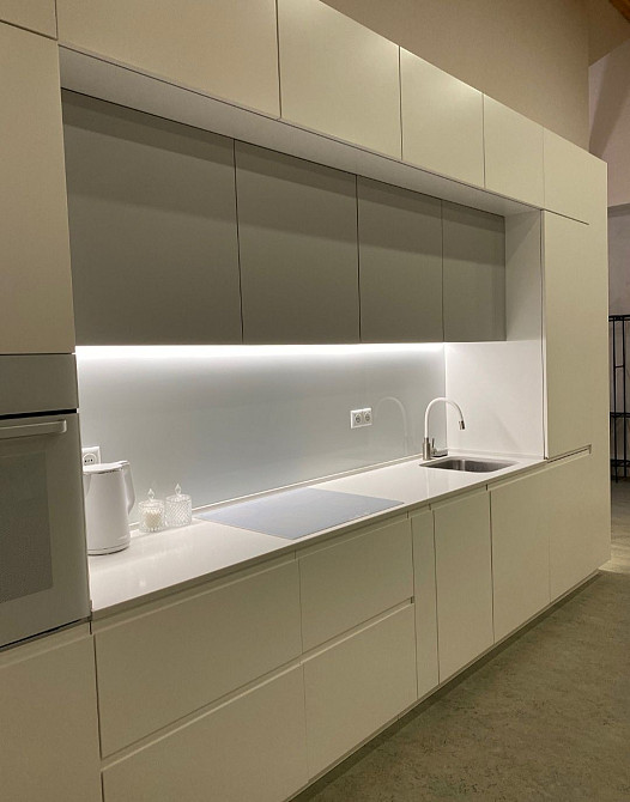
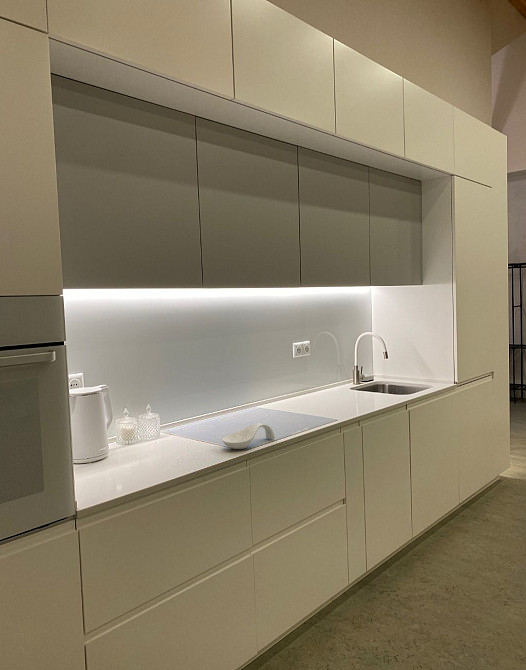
+ spoon rest [221,422,276,450]
